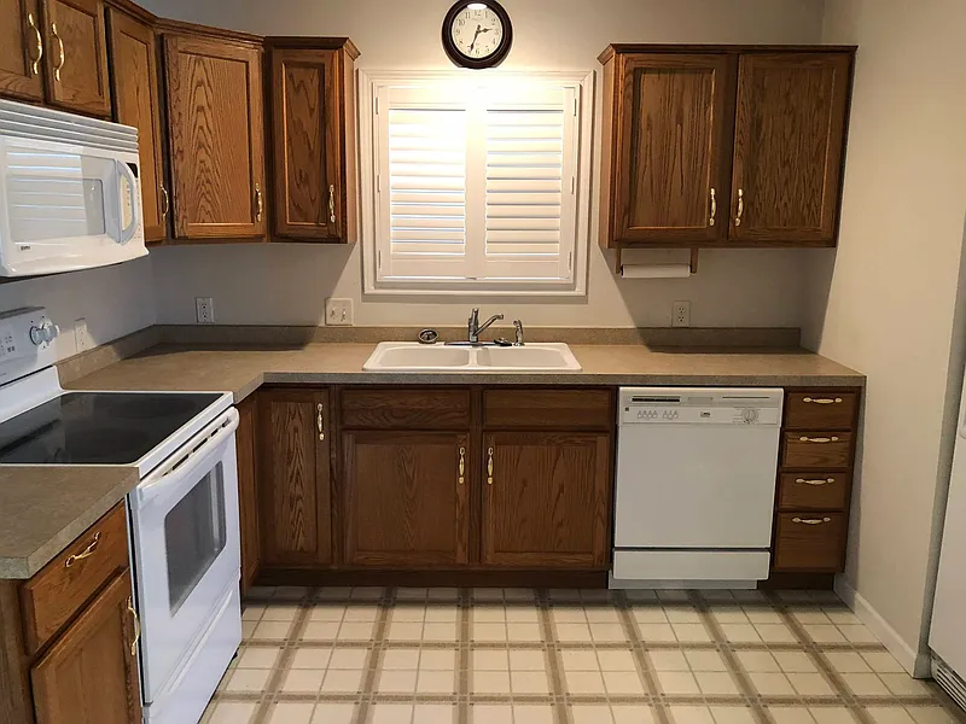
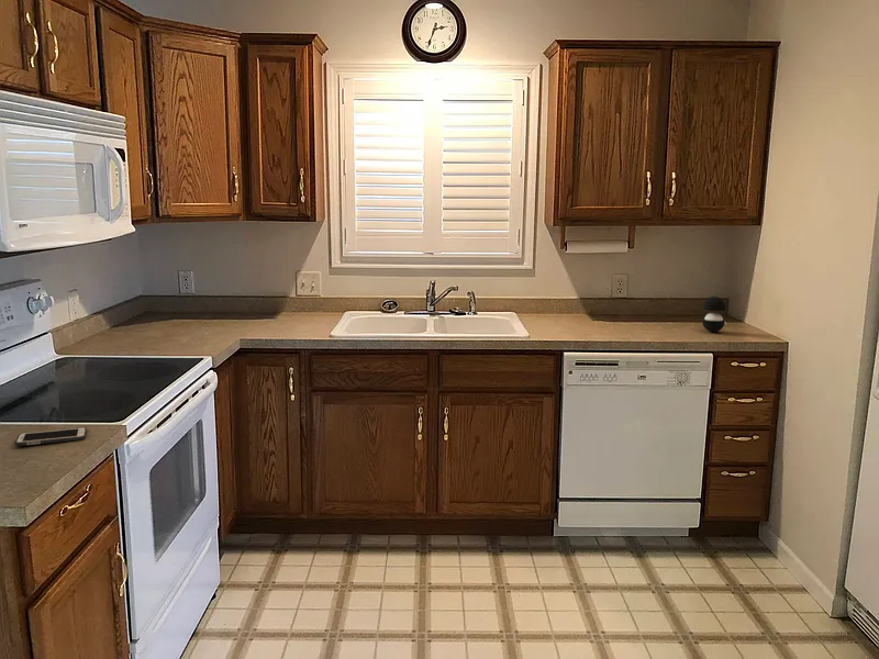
+ cell phone [14,426,88,447]
+ speaker [701,295,727,333]
